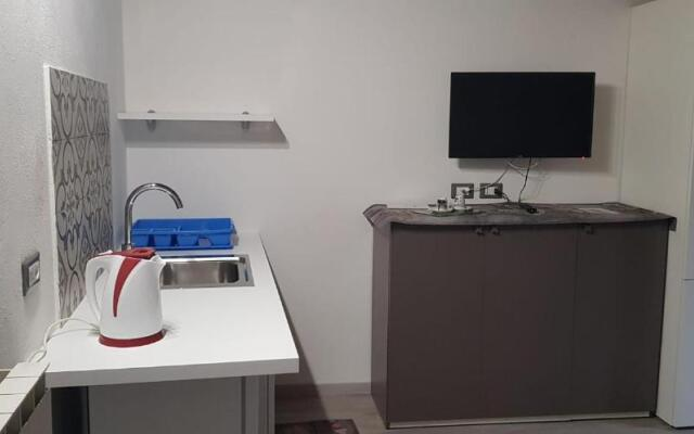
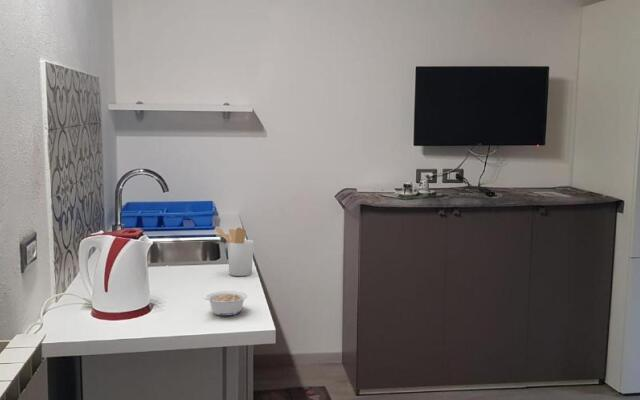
+ legume [203,290,248,317]
+ utensil holder [213,226,255,277]
